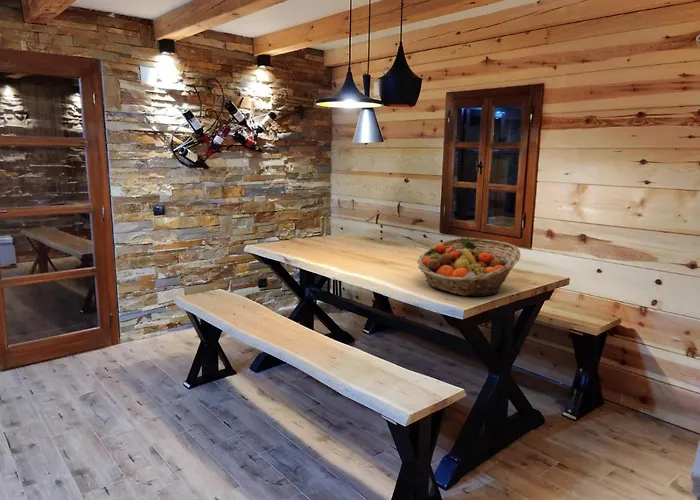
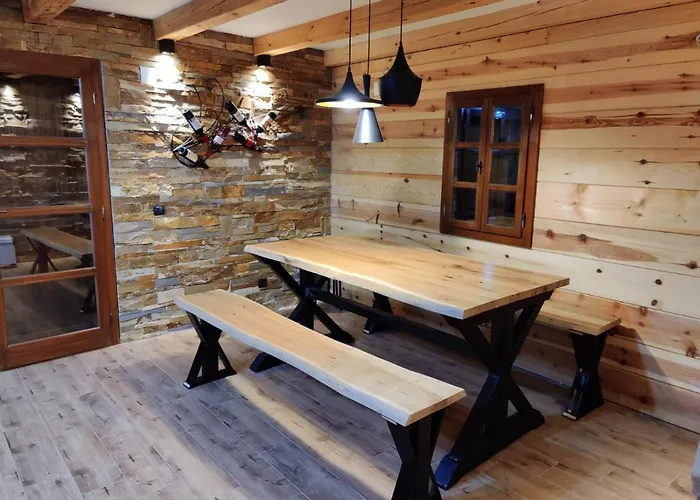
- fruit basket [416,237,521,297]
